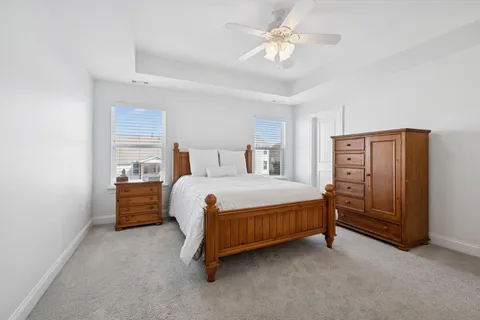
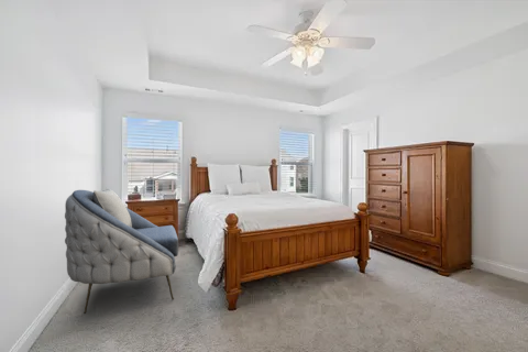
+ armchair [64,187,179,315]
